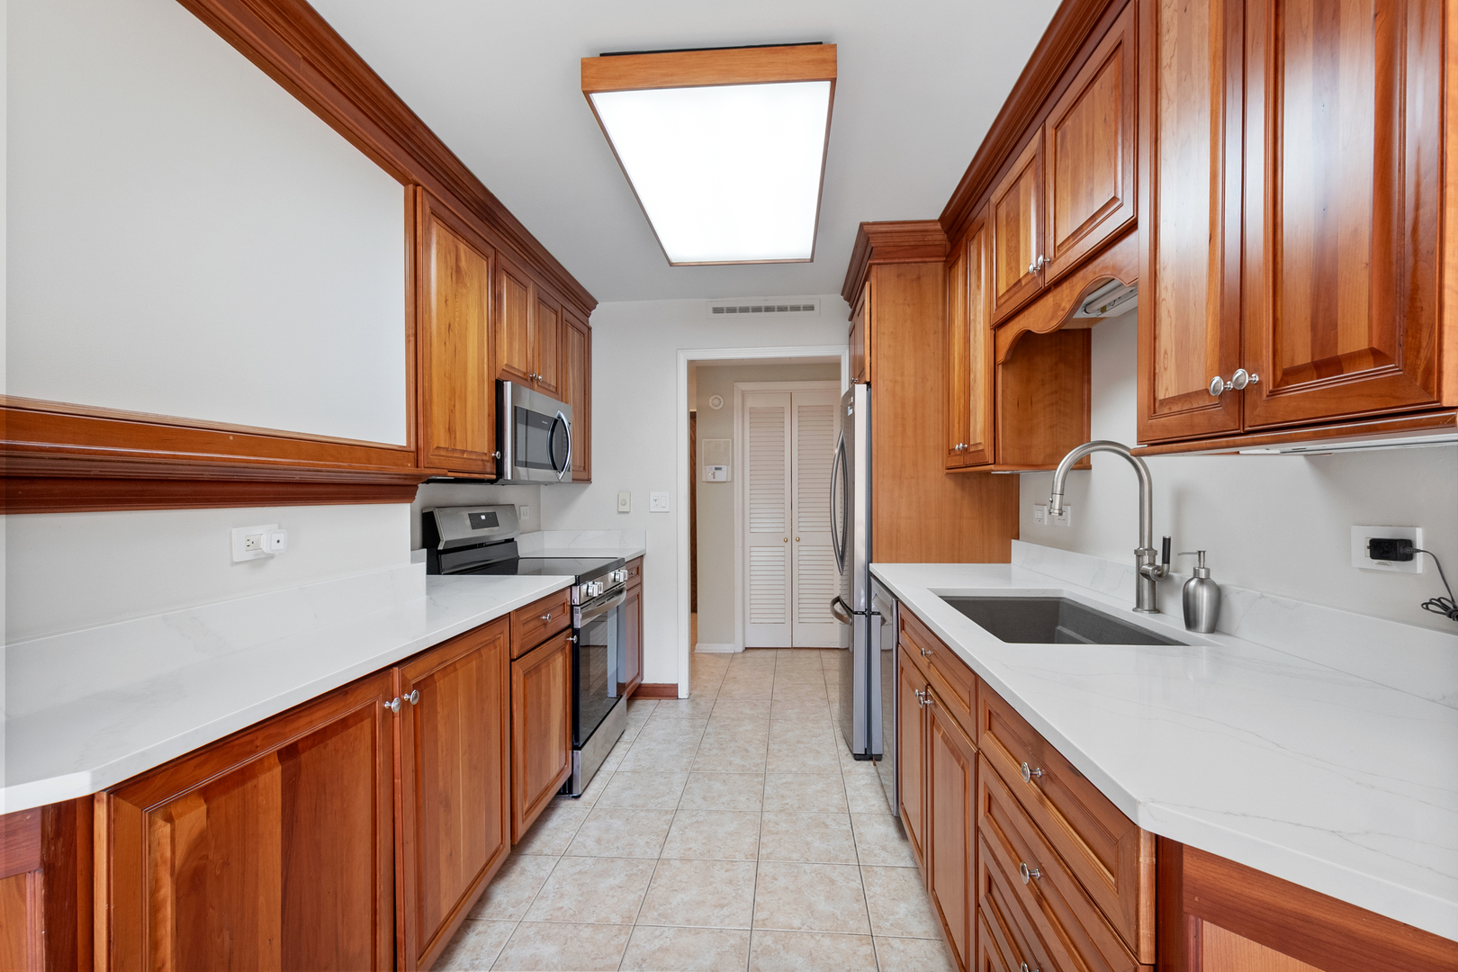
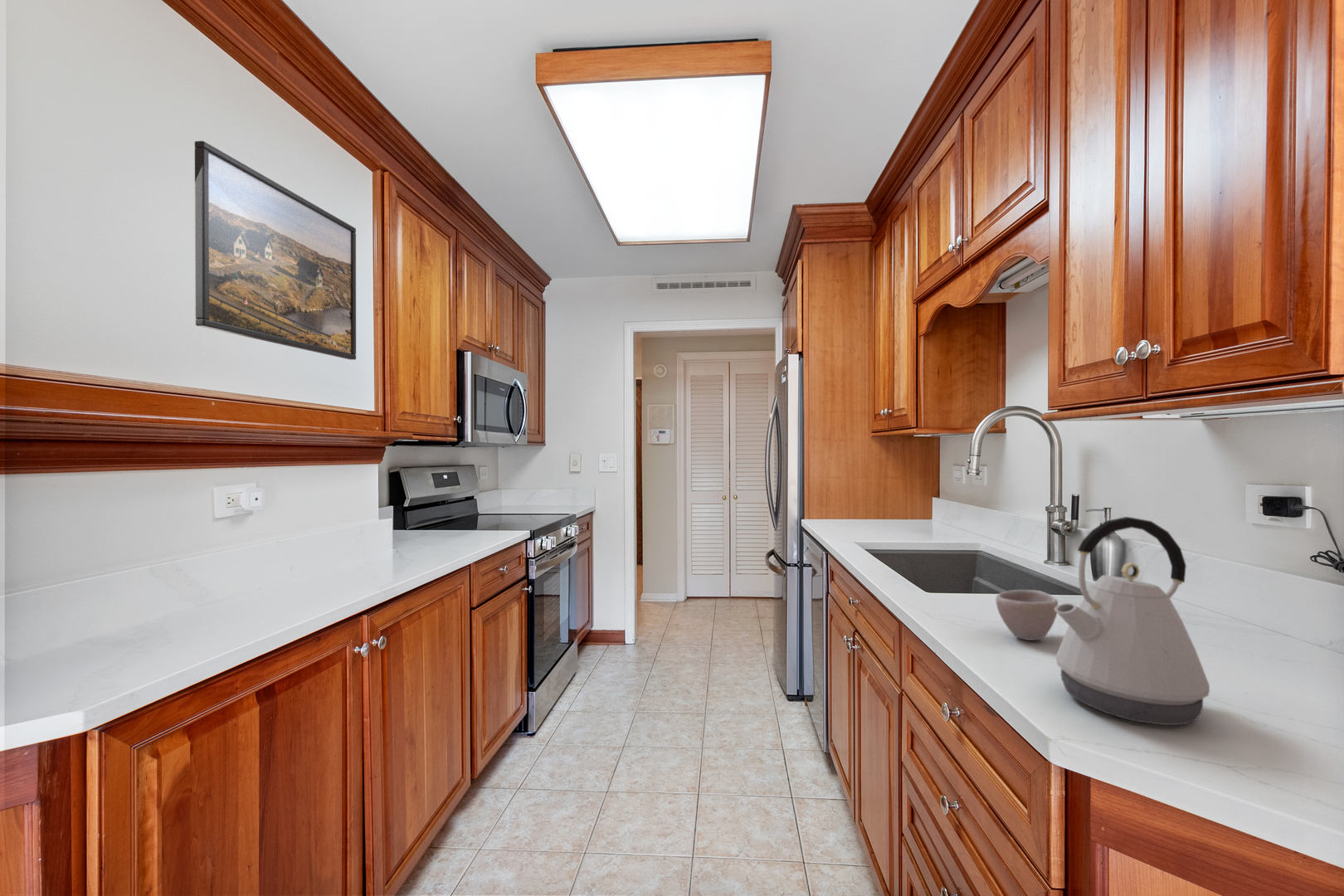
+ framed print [194,140,357,361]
+ kettle [1054,516,1210,726]
+ cup [995,589,1059,641]
